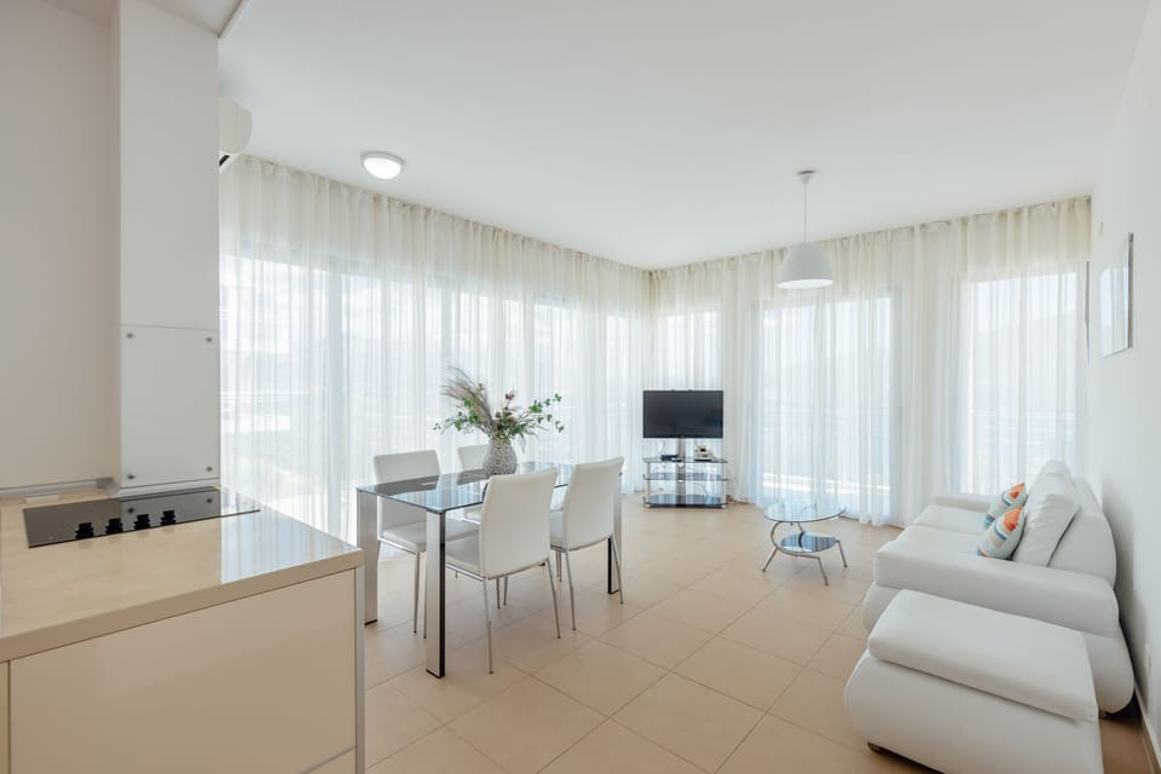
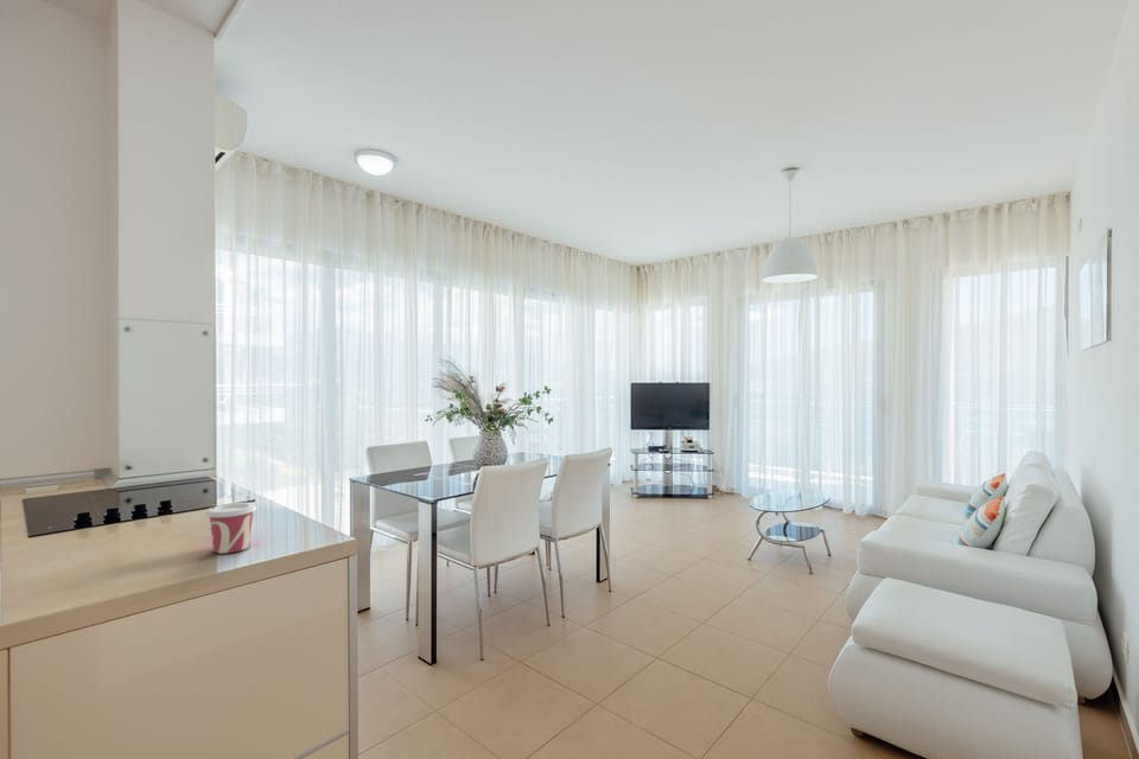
+ cup [205,502,257,555]
